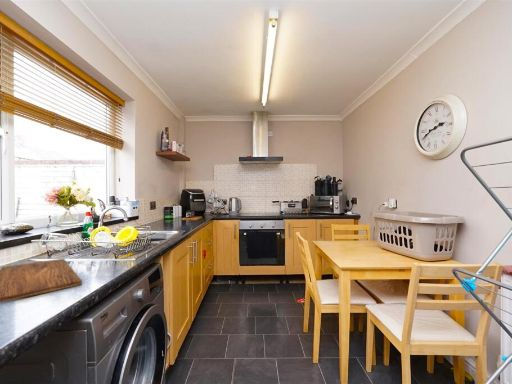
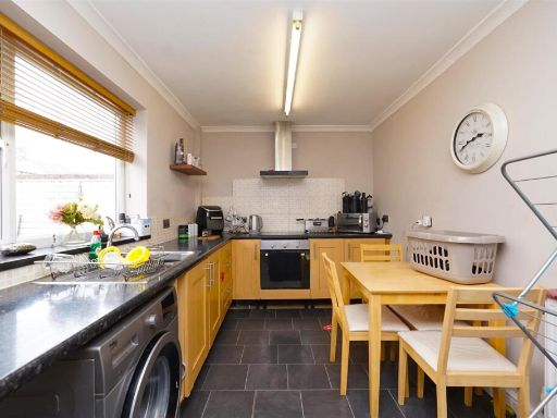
- cutting board [0,258,83,304]
